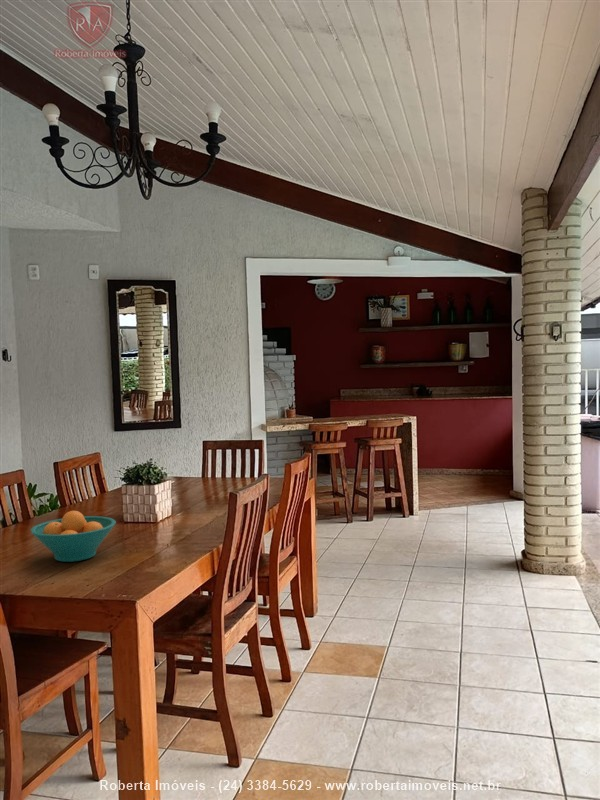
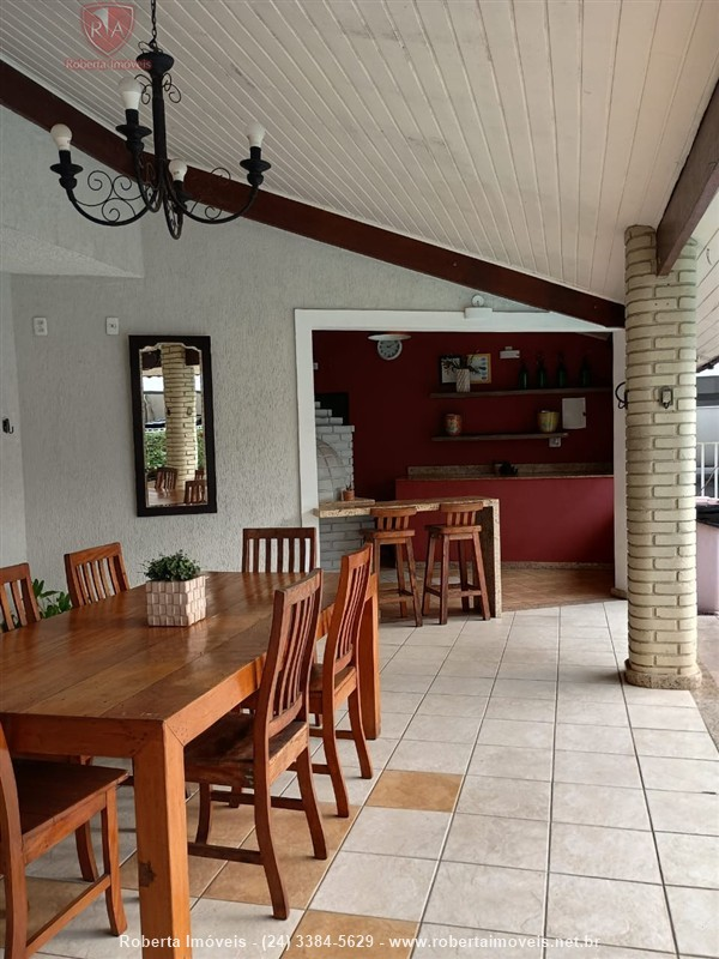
- fruit bowl [30,510,117,563]
